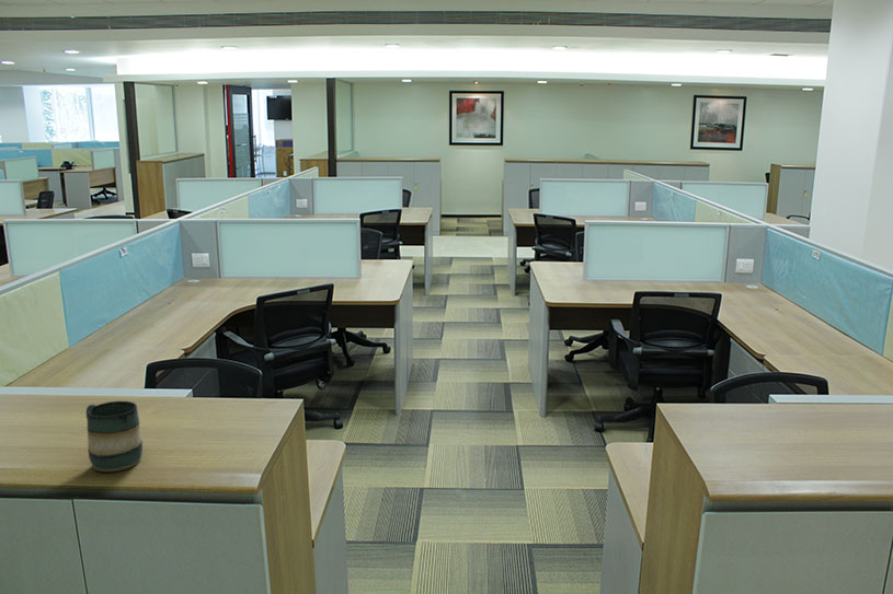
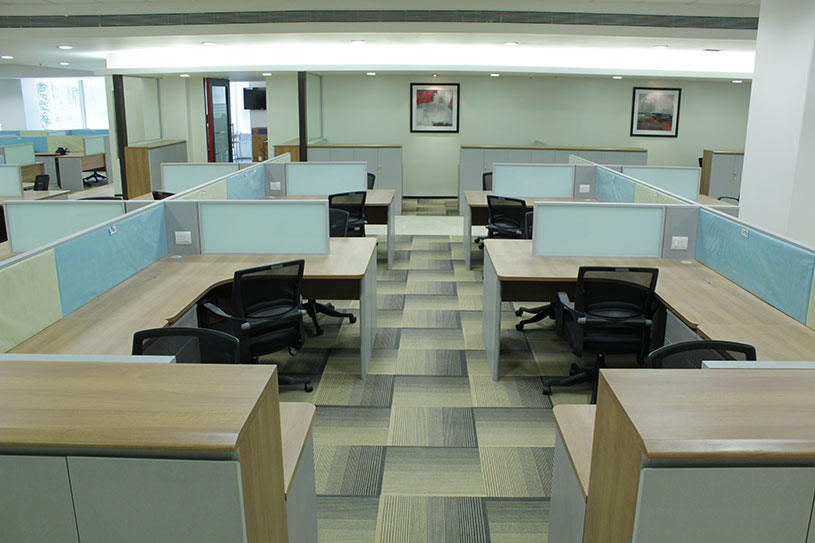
- mug [85,400,144,473]
